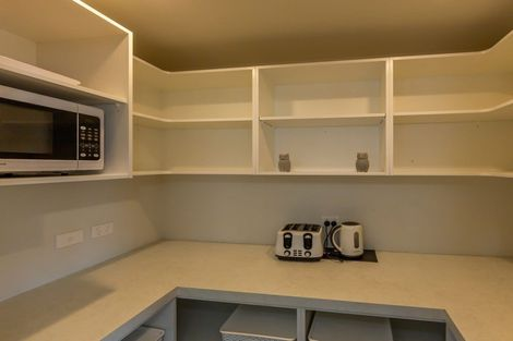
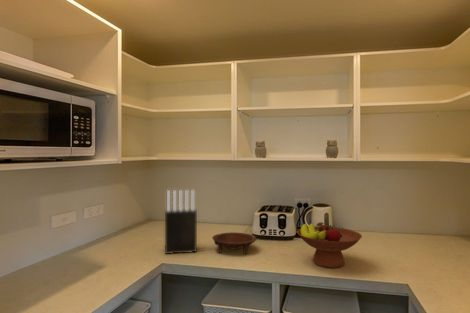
+ bowl [211,232,258,255]
+ knife block [164,189,198,255]
+ fruit bowl [296,221,363,269]
